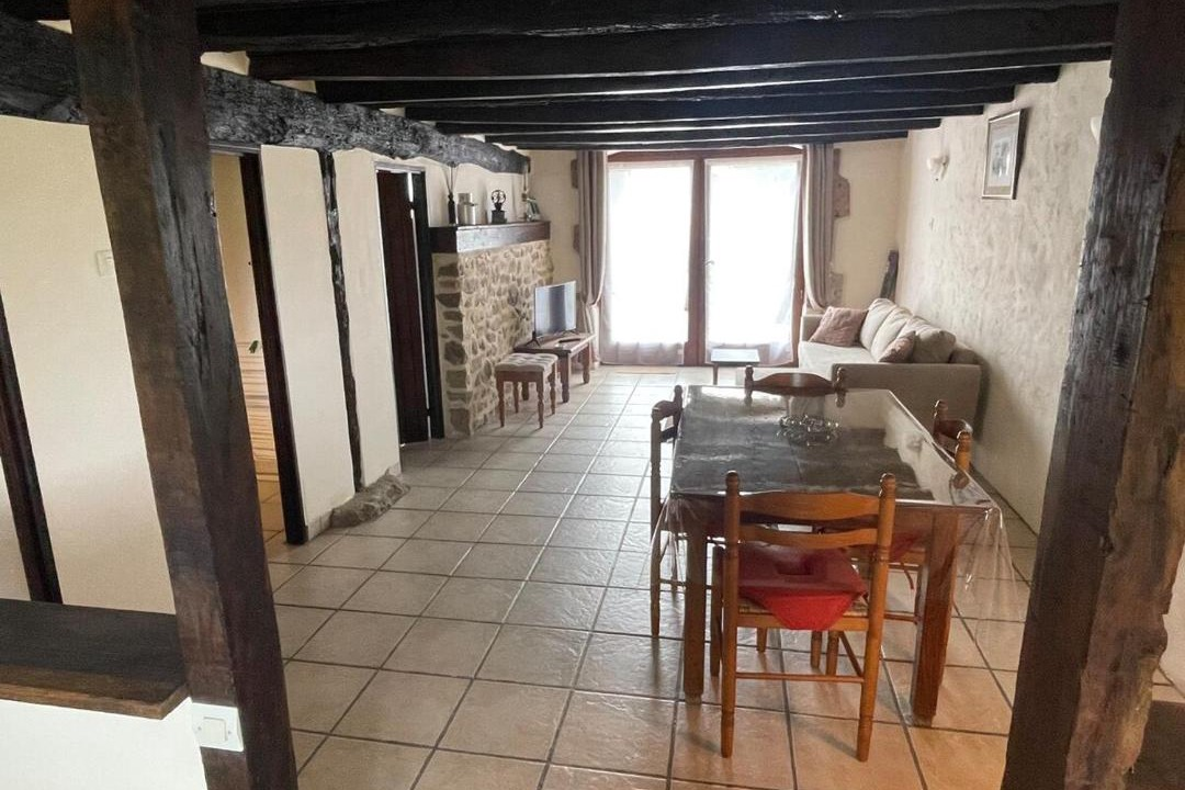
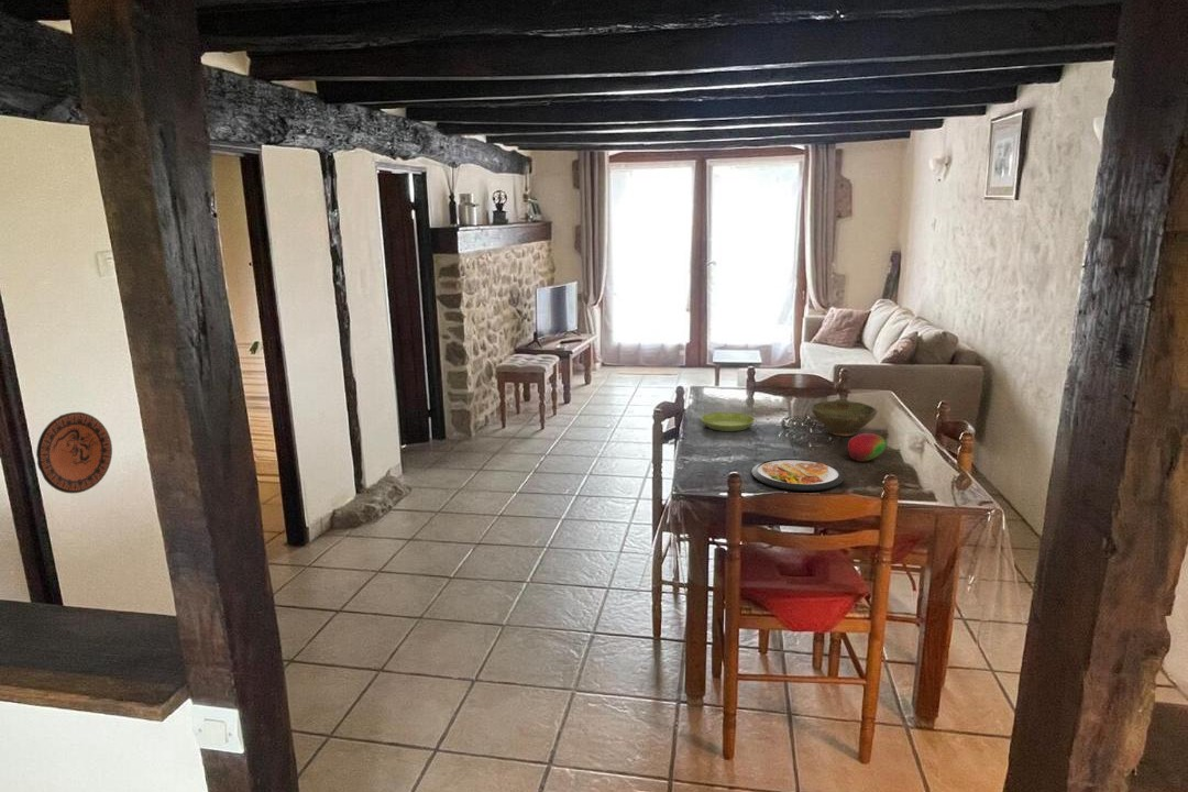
+ decorative plate [35,411,113,495]
+ fruit [845,432,888,462]
+ bowl [810,398,879,437]
+ saucer [700,411,756,432]
+ dish [750,458,845,492]
